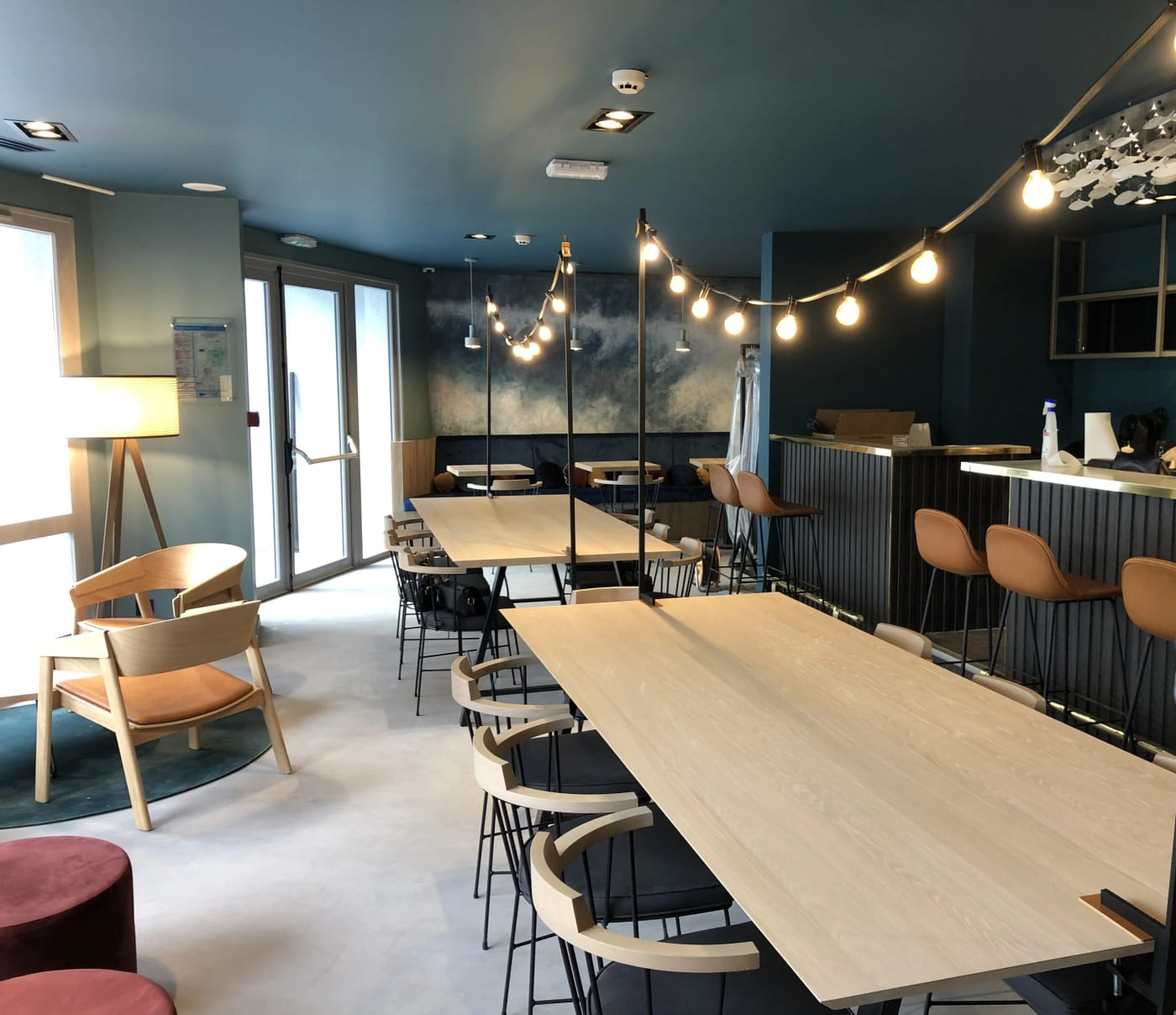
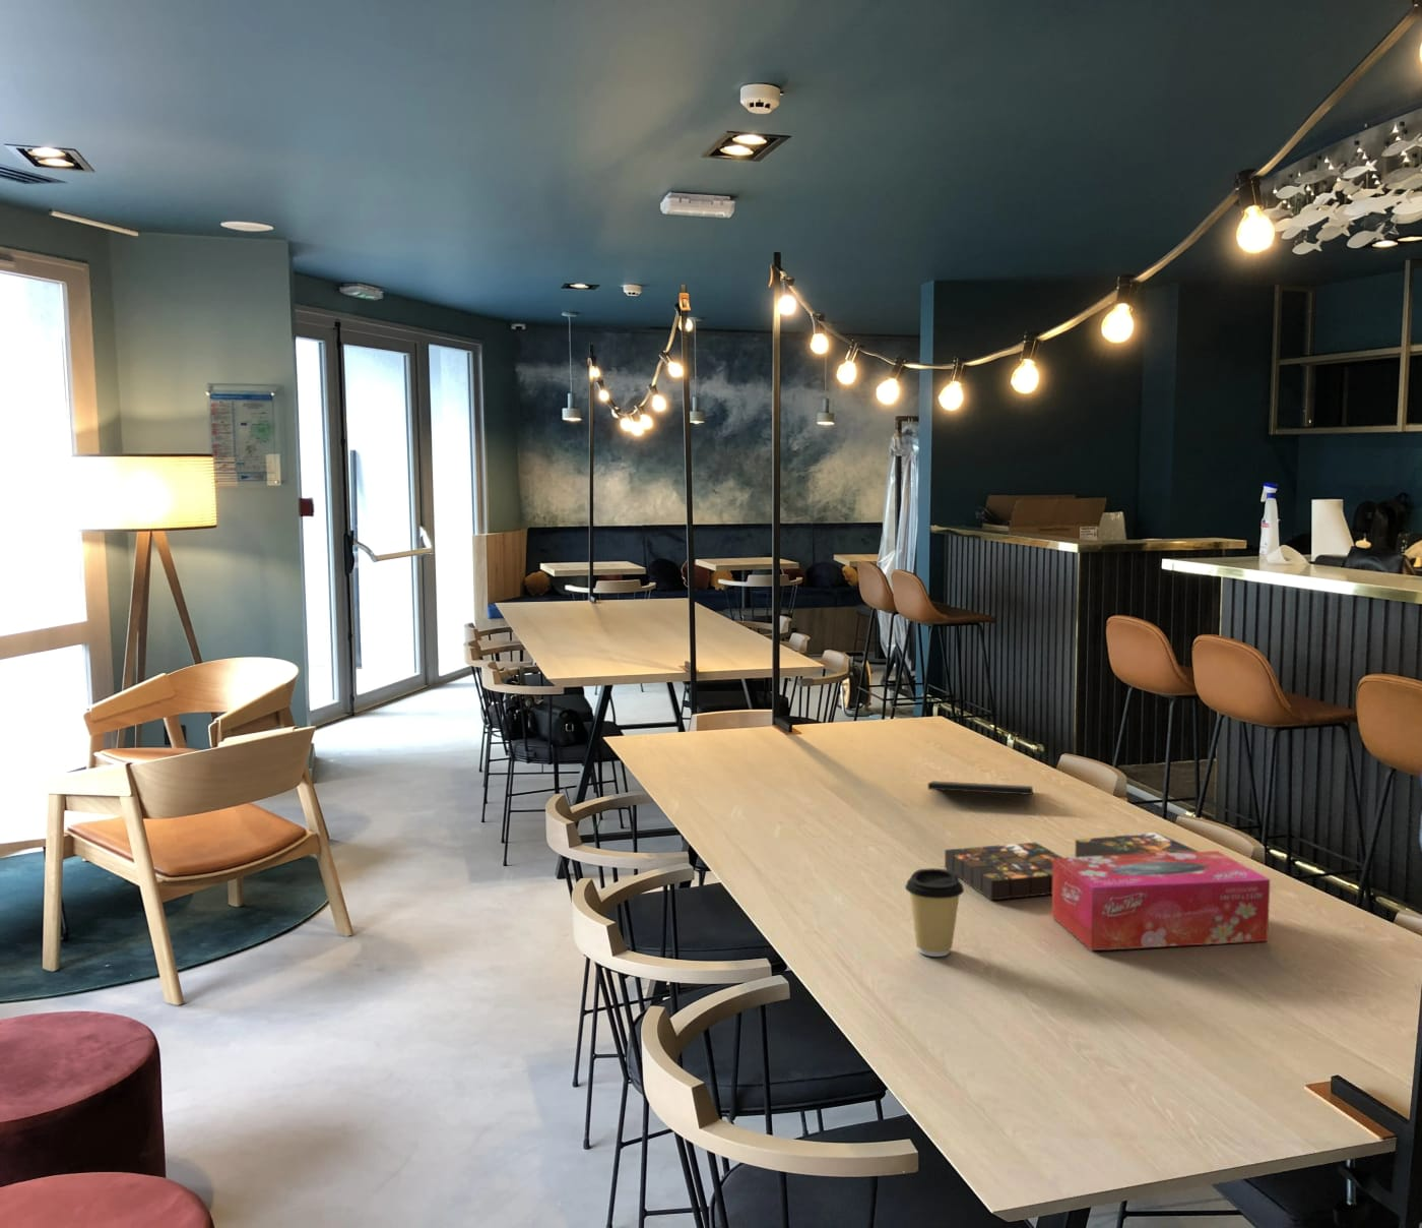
+ coffee cup [904,867,965,957]
+ tissue box [1051,849,1271,951]
+ board game [943,831,1200,900]
+ notepad [927,779,1037,811]
